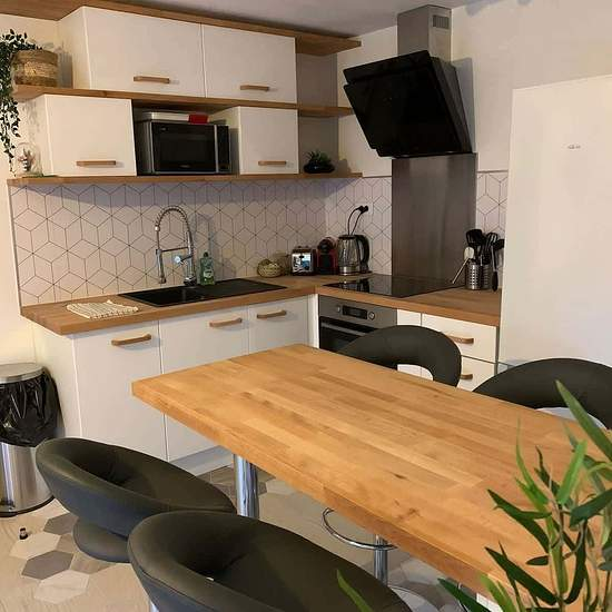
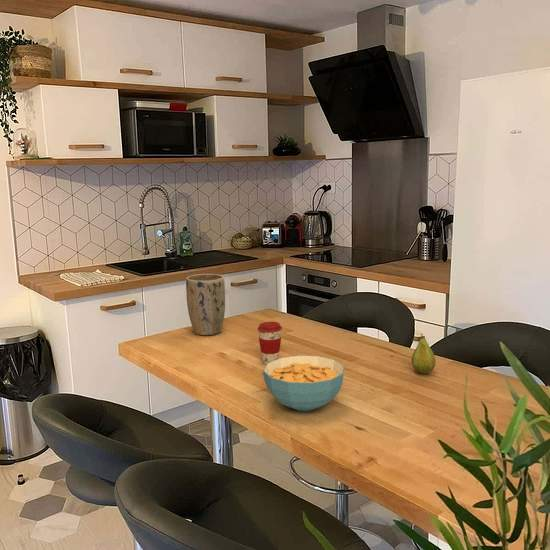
+ cereal bowl [262,355,346,412]
+ coffee cup [256,321,283,365]
+ fruit [411,333,437,375]
+ plant pot [185,273,226,336]
